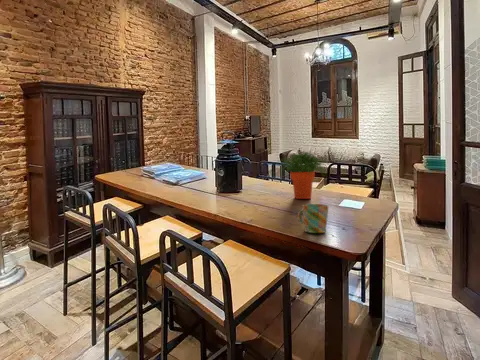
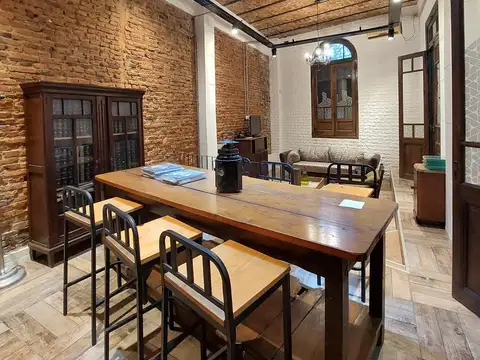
- mug [296,203,330,234]
- potted plant [274,150,332,200]
